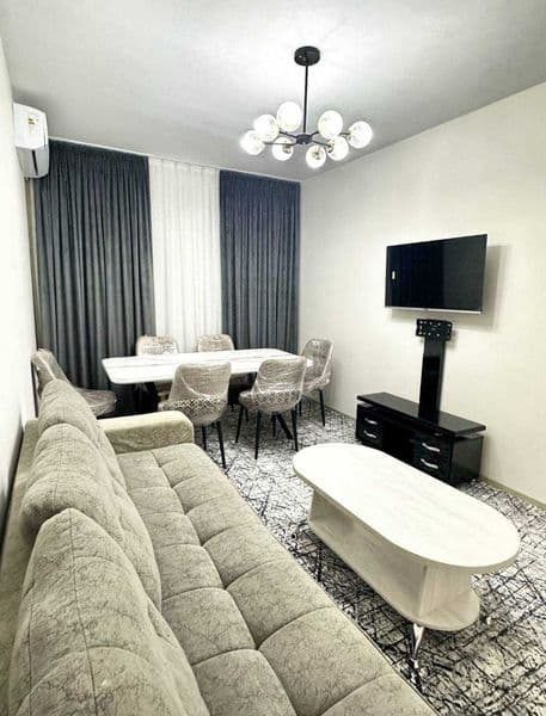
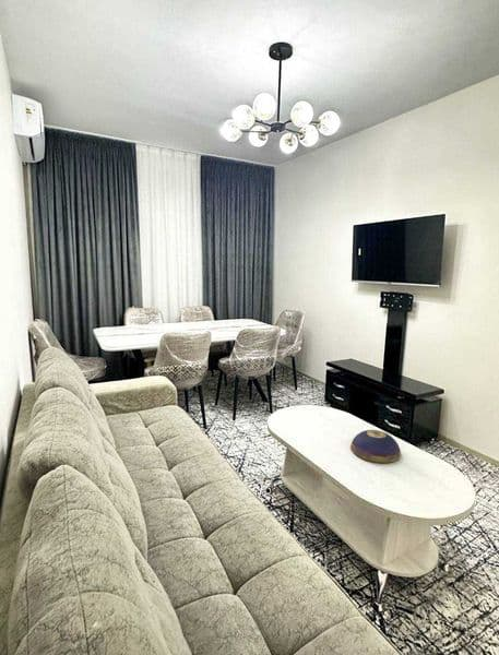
+ decorative bowl [349,429,402,464]
